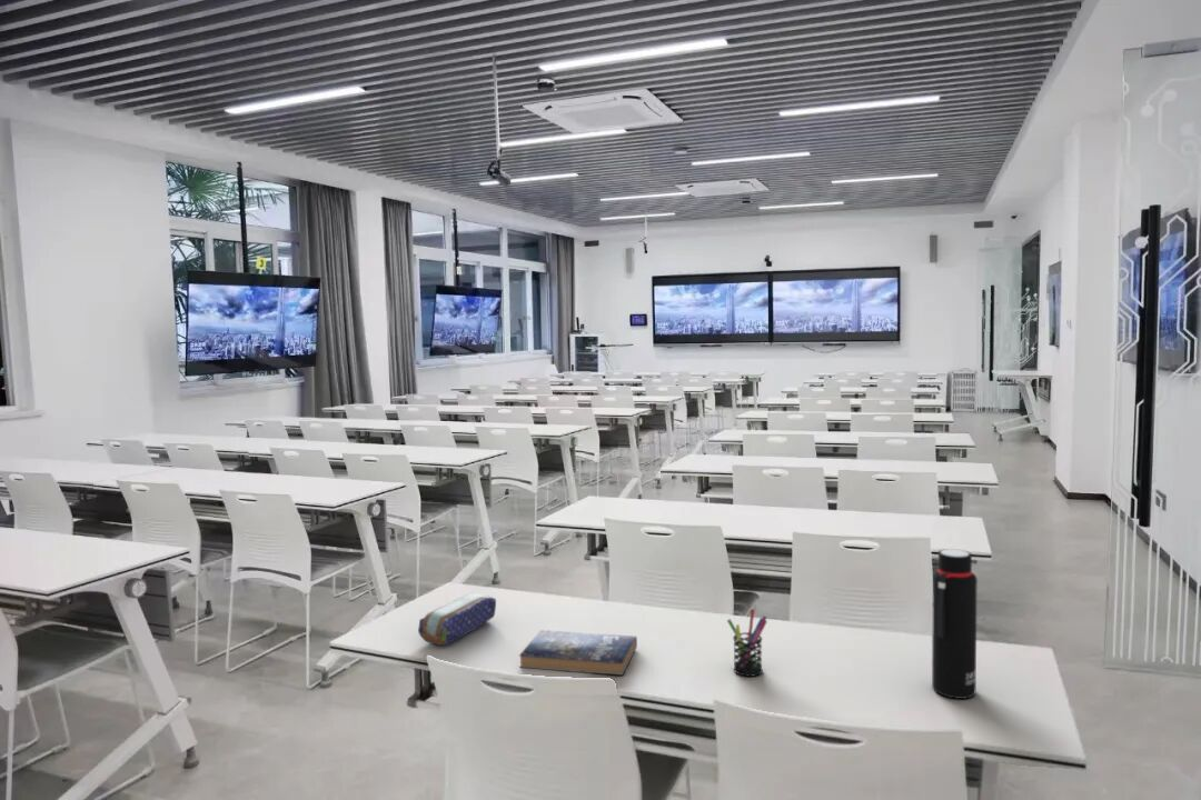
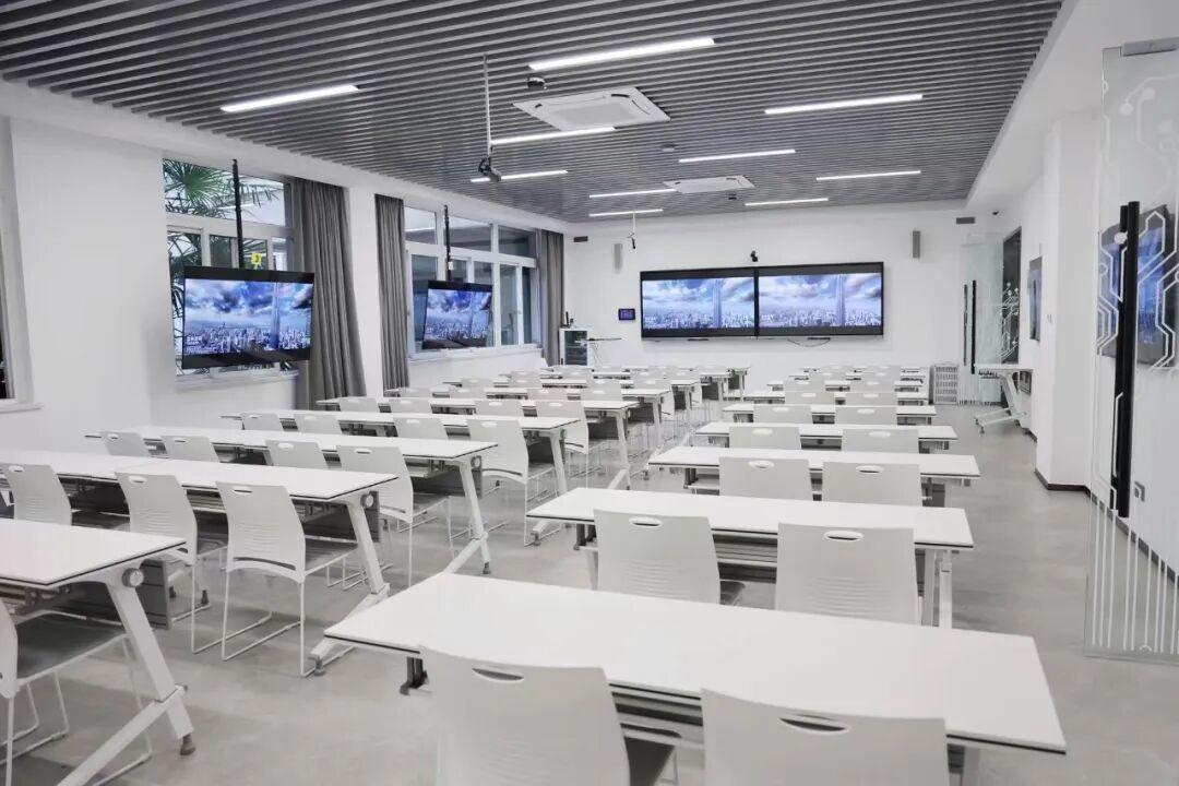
- pen holder [726,608,768,678]
- pencil case [417,592,497,647]
- book [518,629,638,677]
- water bottle [931,548,979,700]
